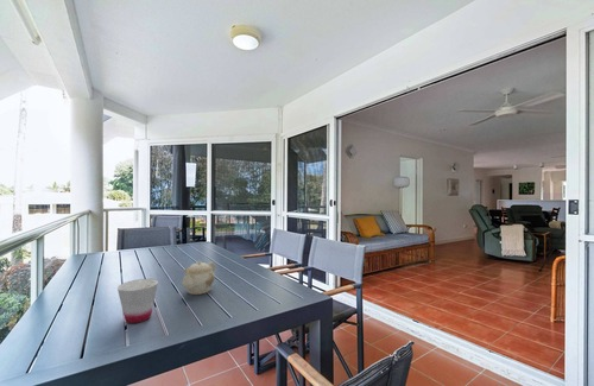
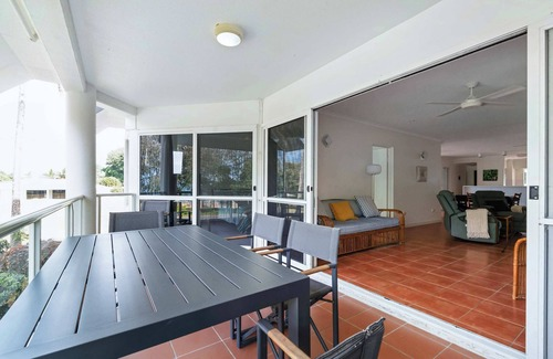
- cup [116,278,159,324]
- teapot [181,260,216,296]
